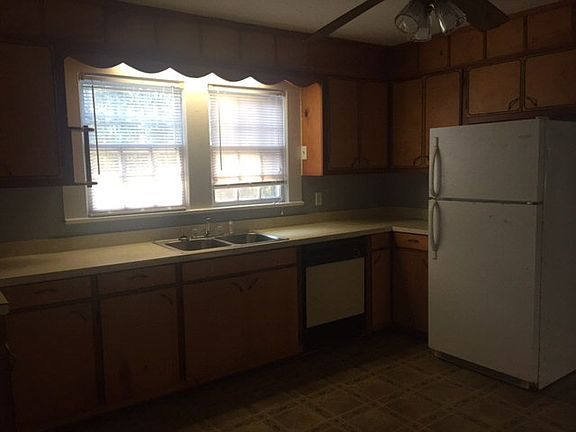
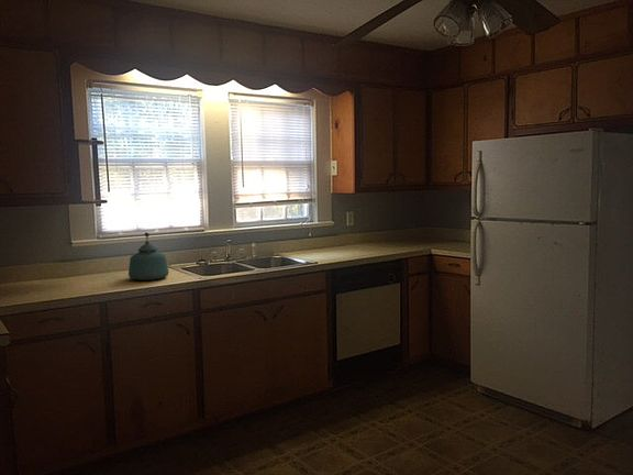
+ kettle [127,232,170,281]
